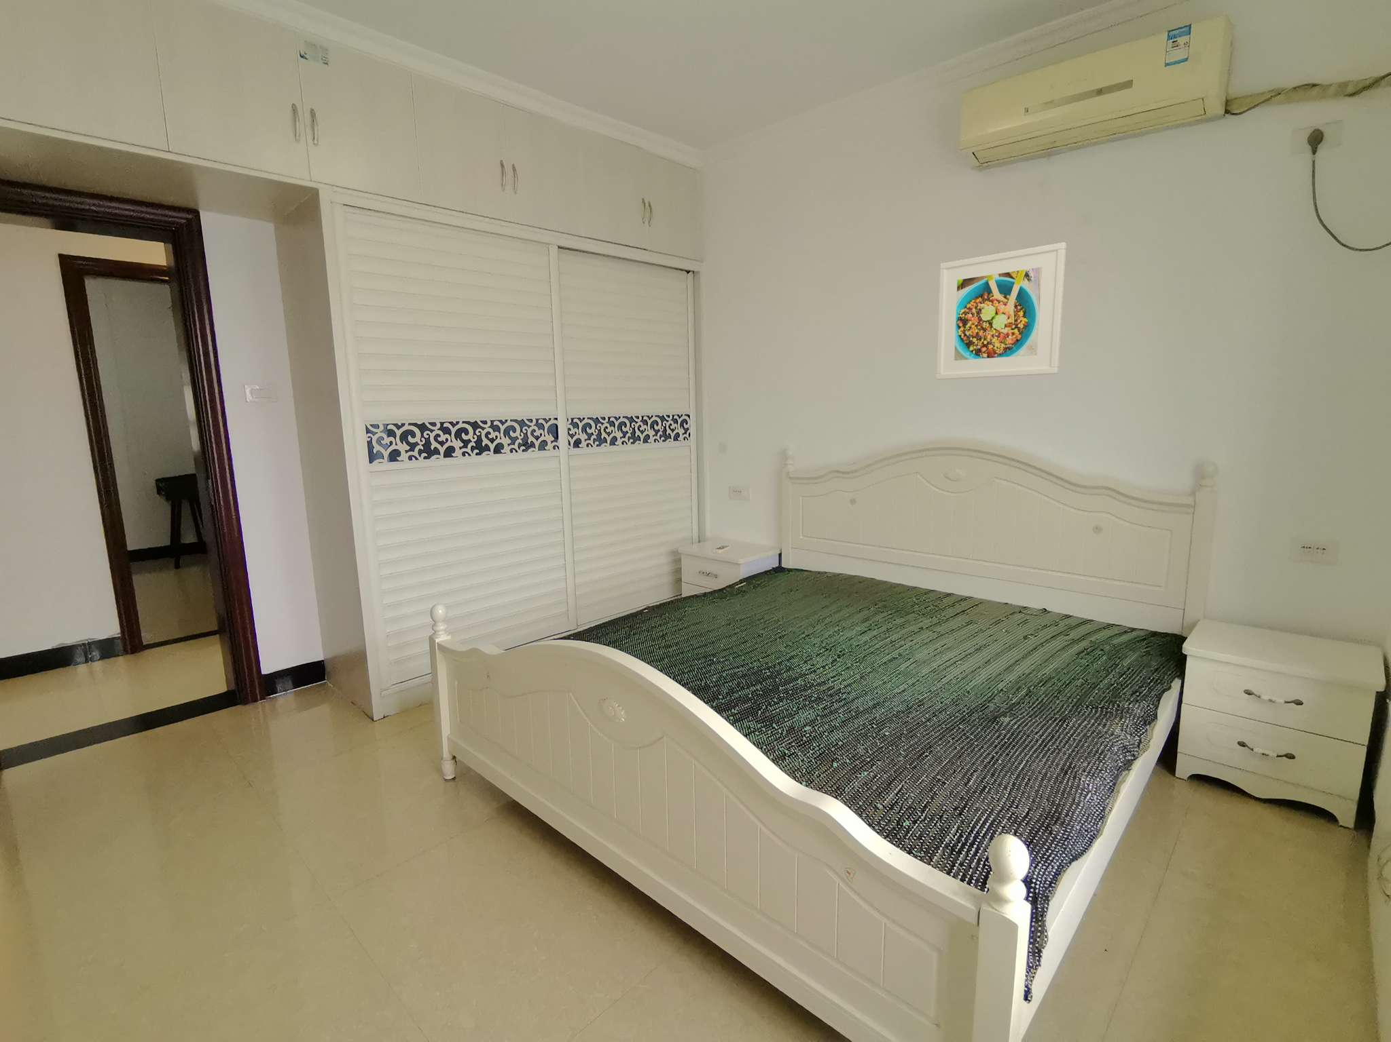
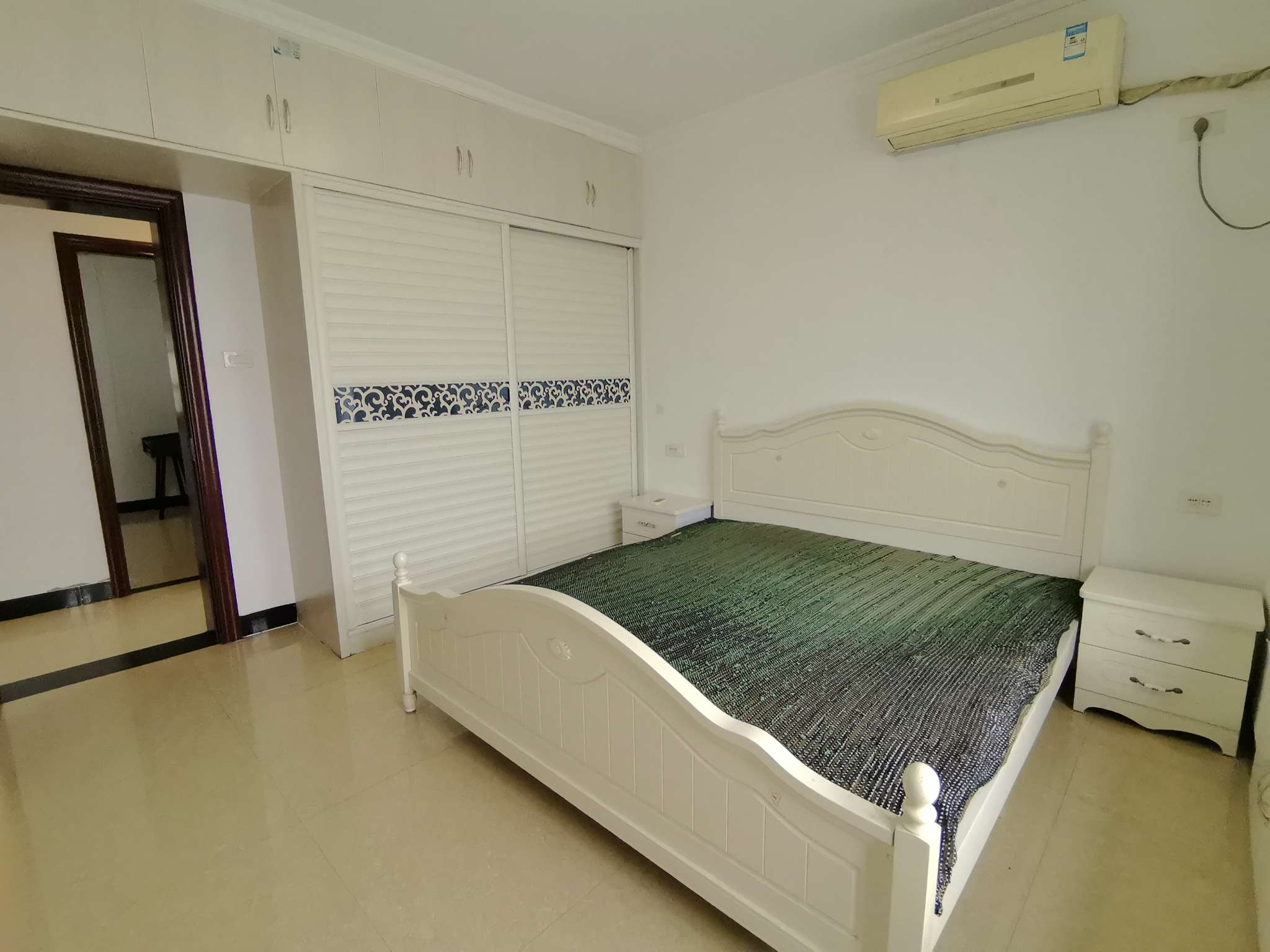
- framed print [935,242,1067,381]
